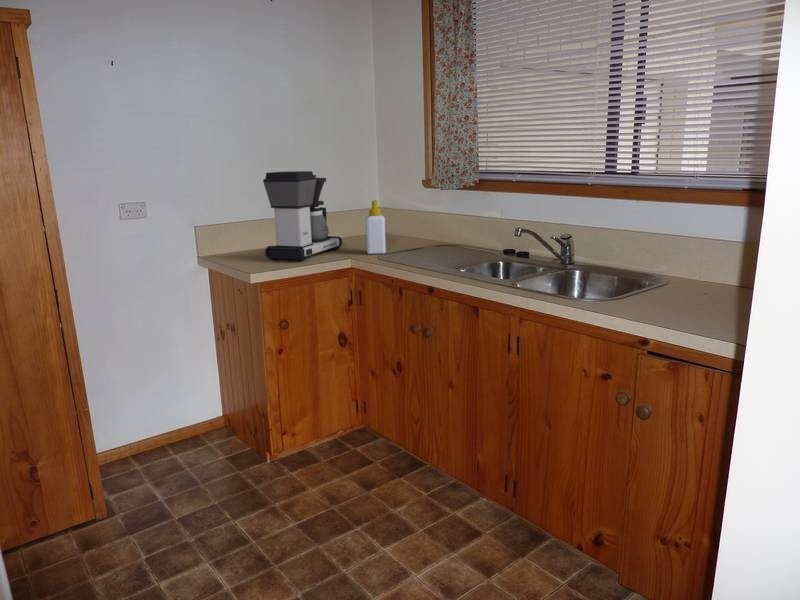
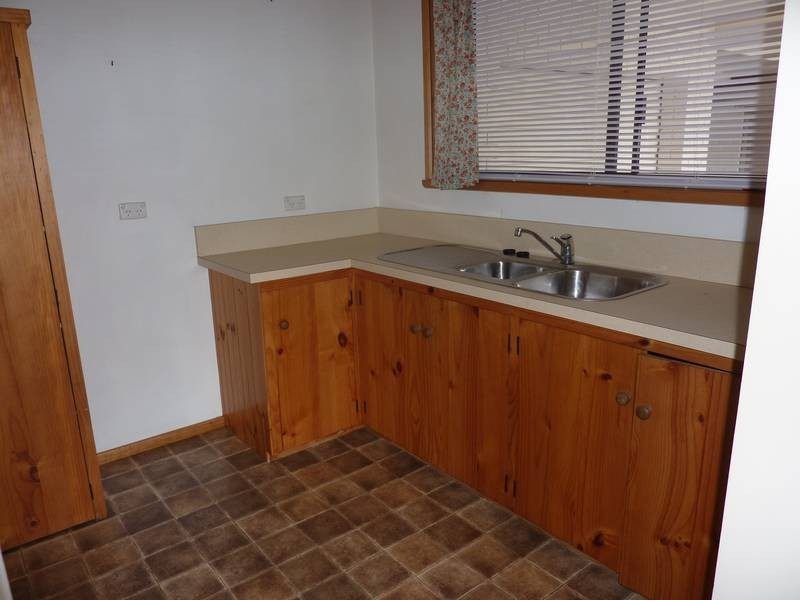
- coffee maker [262,170,343,262]
- soap bottle [365,199,387,255]
